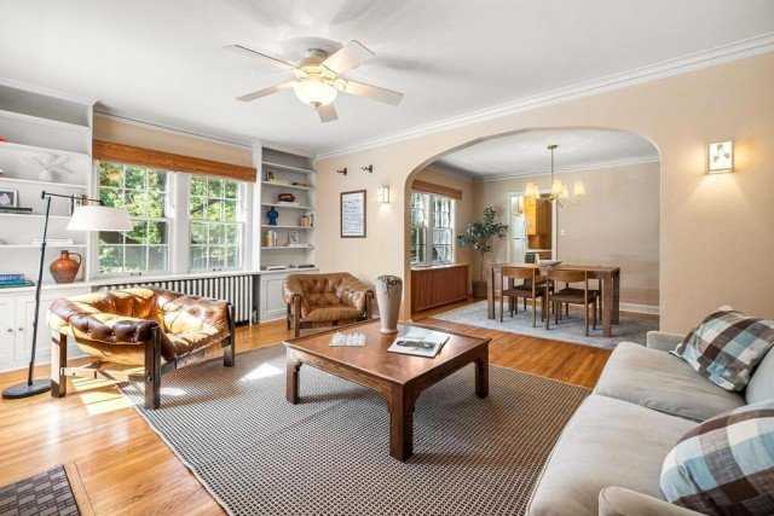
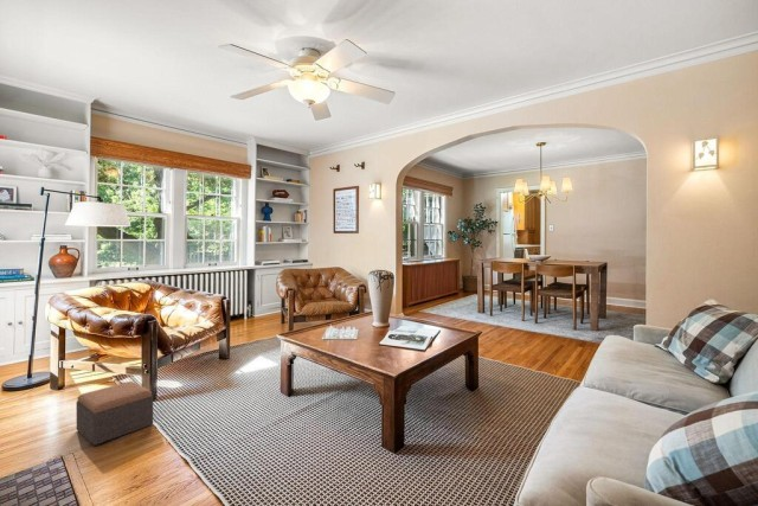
+ footstool [76,380,154,447]
